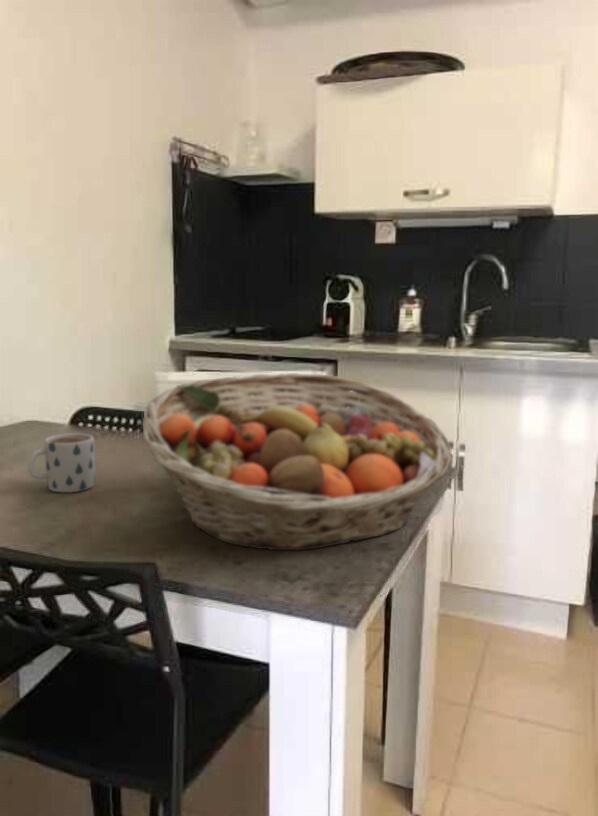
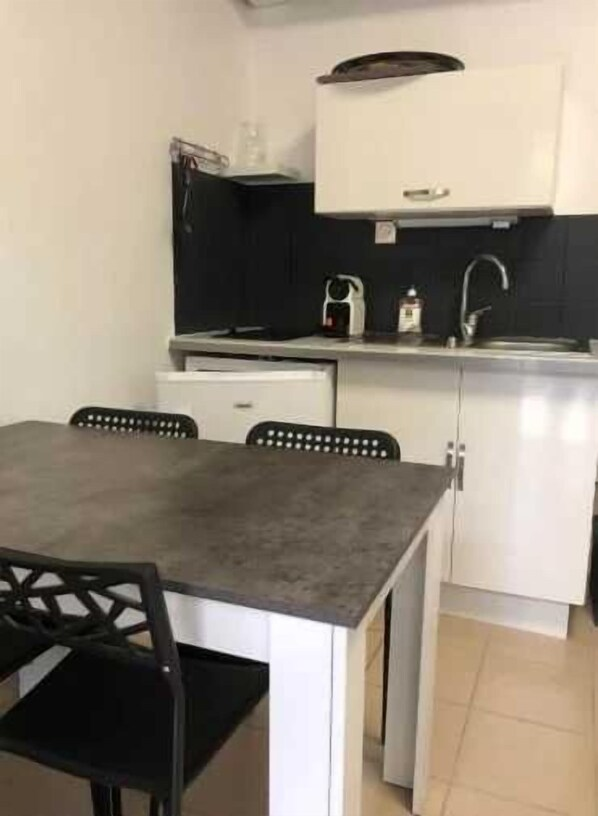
- fruit basket [142,372,454,551]
- mug [27,432,96,493]
